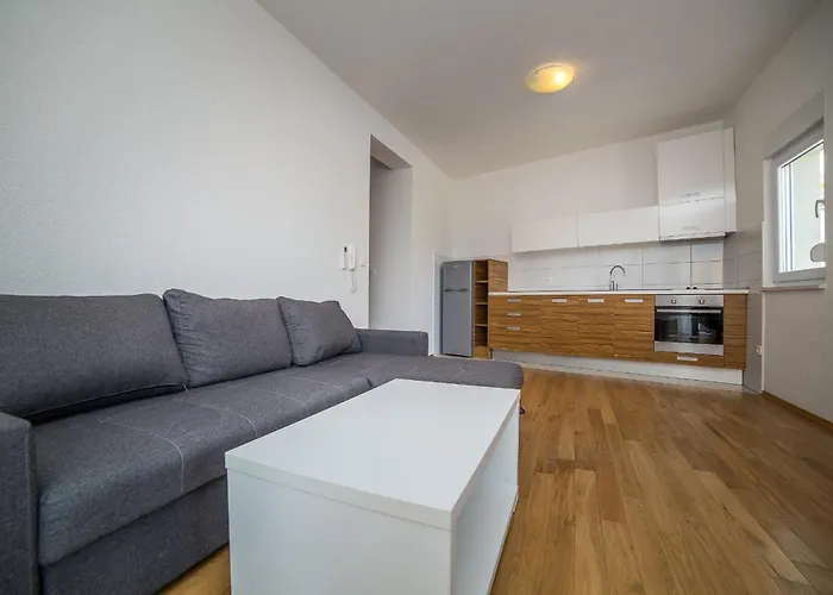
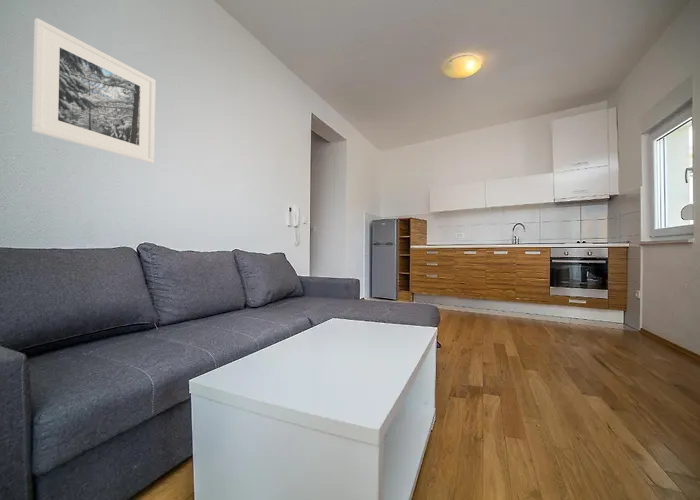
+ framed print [31,17,156,164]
